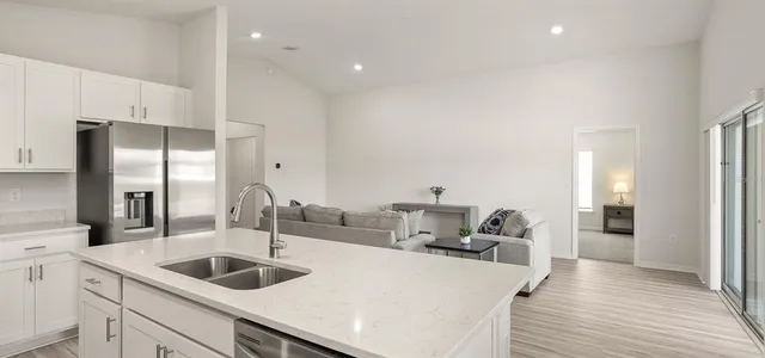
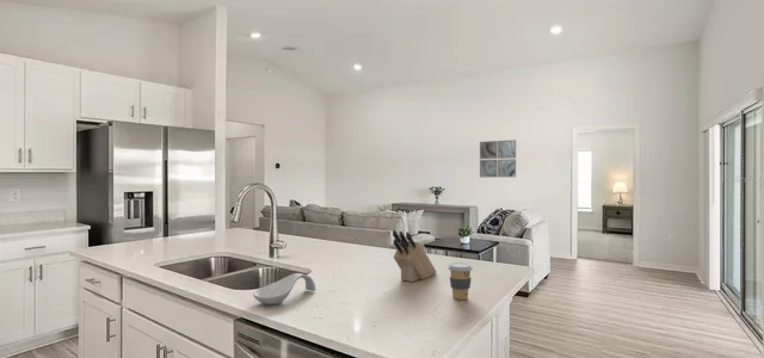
+ coffee cup [446,261,474,301]
+ spoon rest [252,272,316,305]
+ wall art [479,138,517,179]
+ knife block [392,229,438,283]
